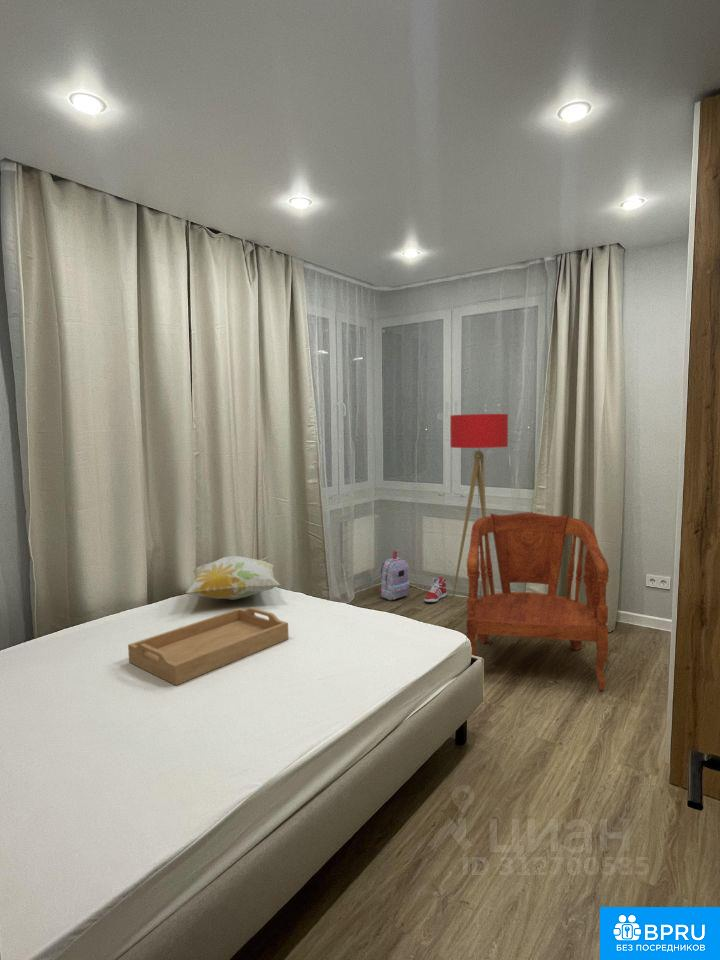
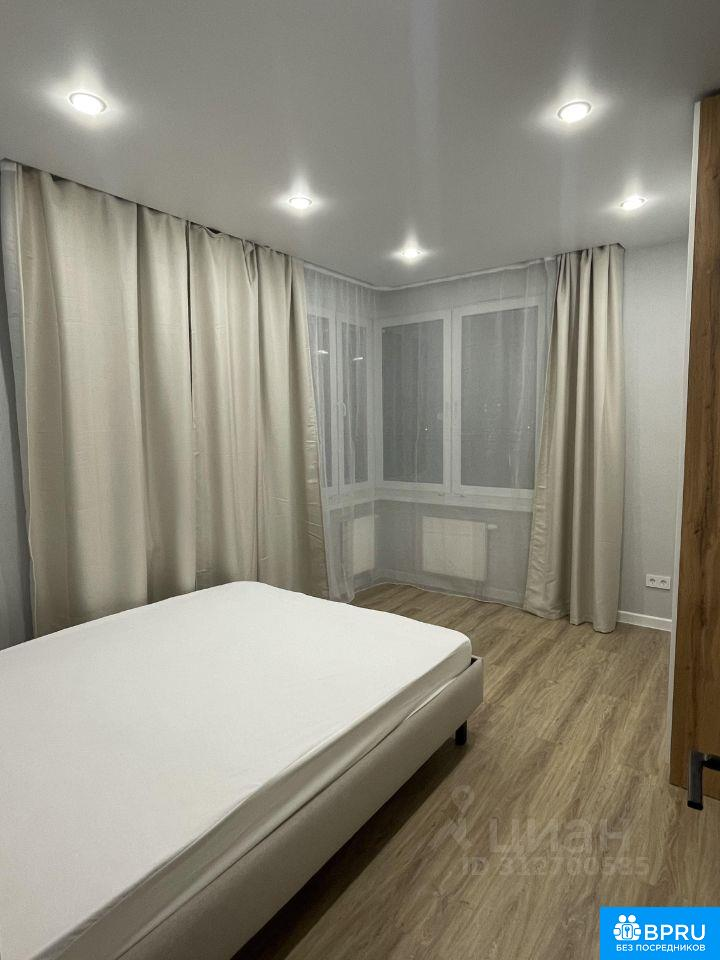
- decorative pillow [185,555,281,601]
- sneaker [424,576,448,603]
- armchair [466,511,610,692]
- serving tray [127,607,290,686]
- floor lamp [449,413,509,608]
- backpack [378,550,410,601]
